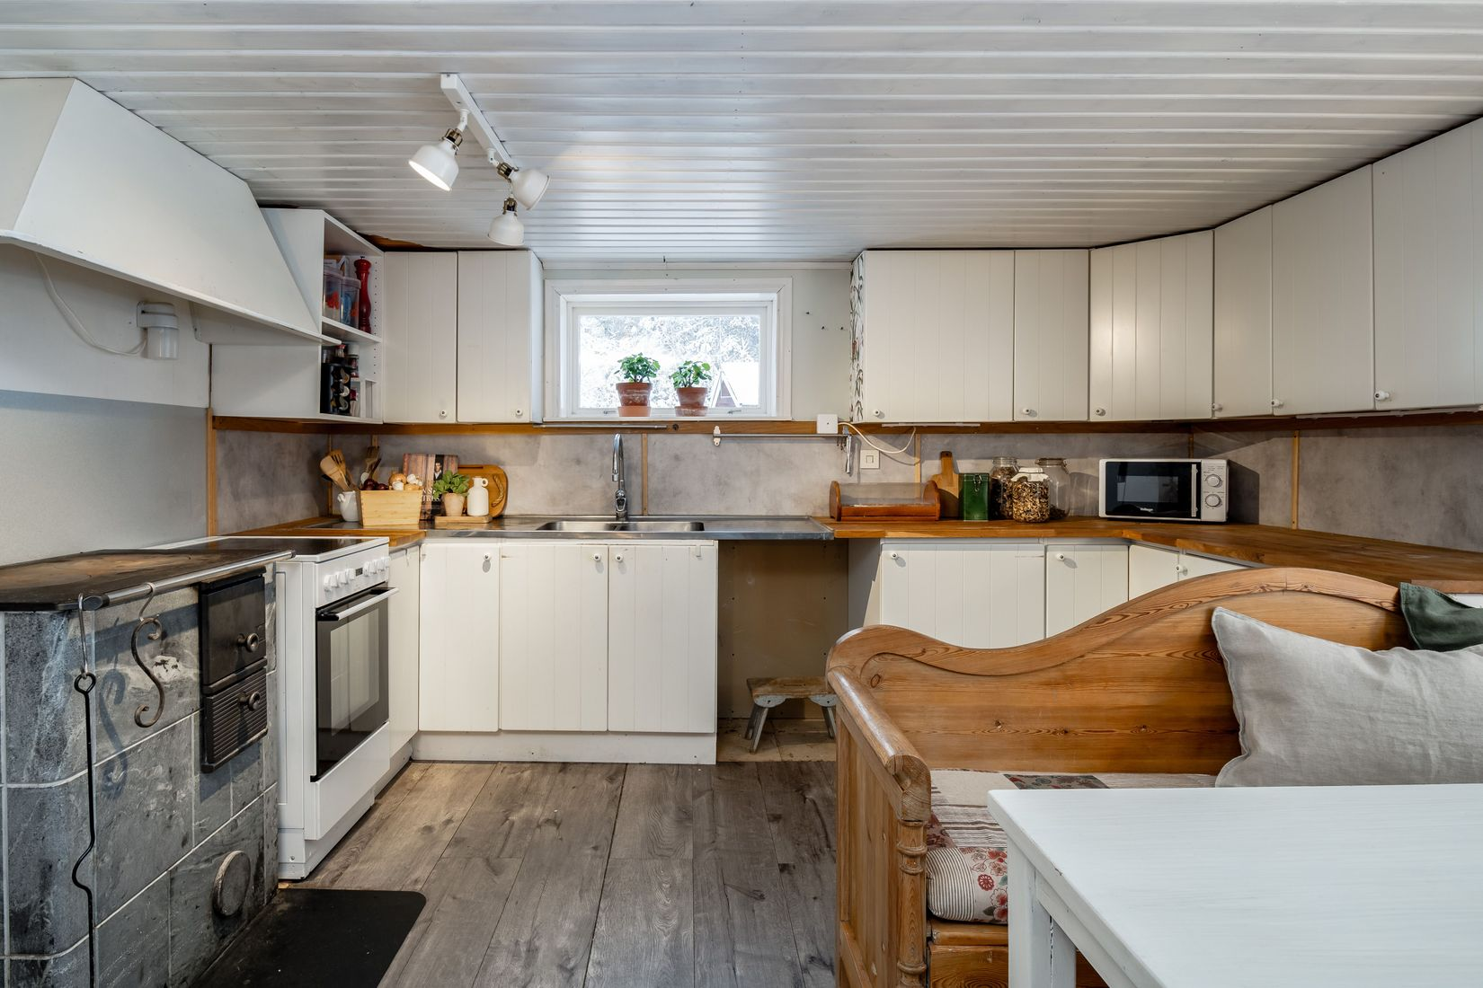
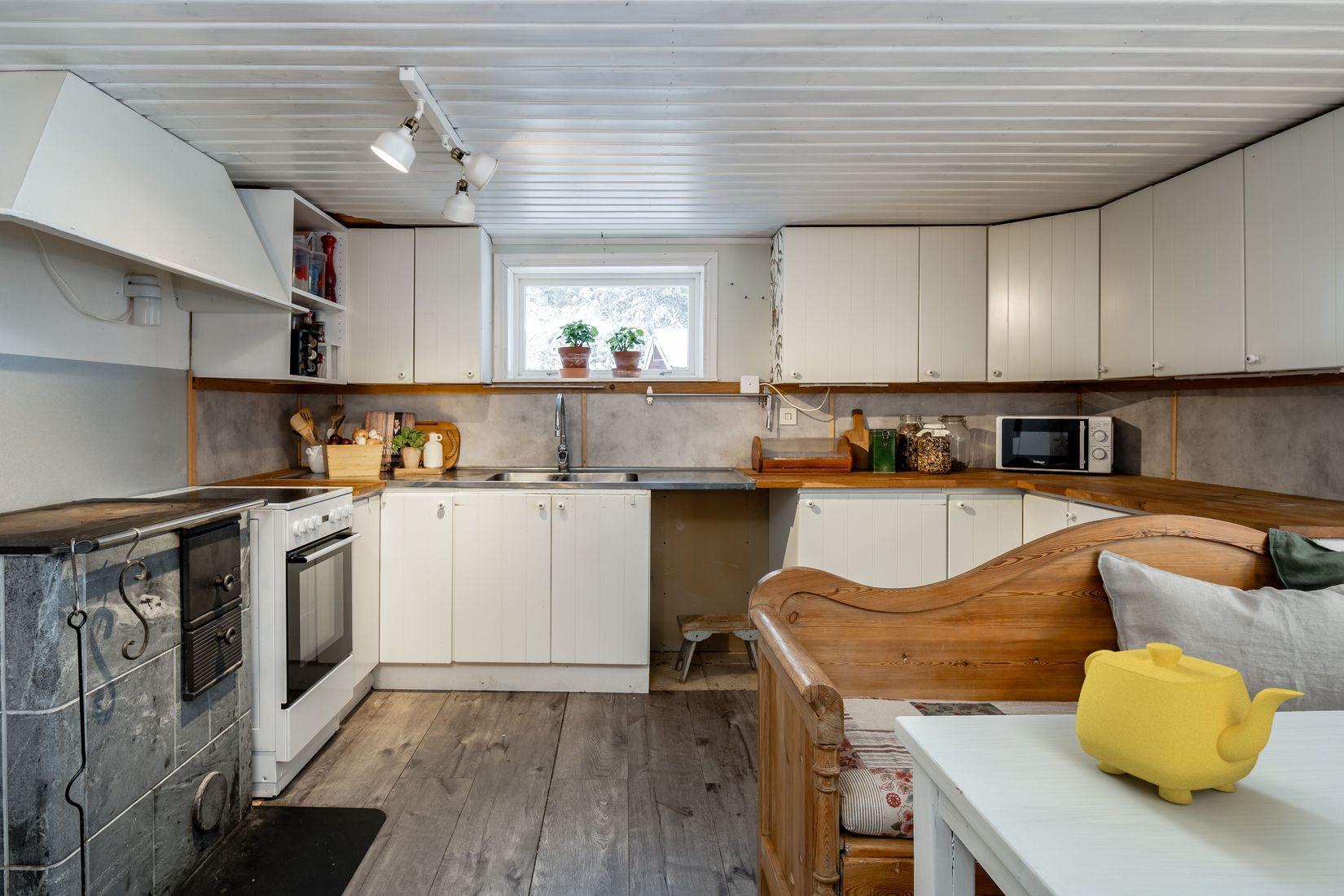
+ teapot [1075,642,1306,805]
